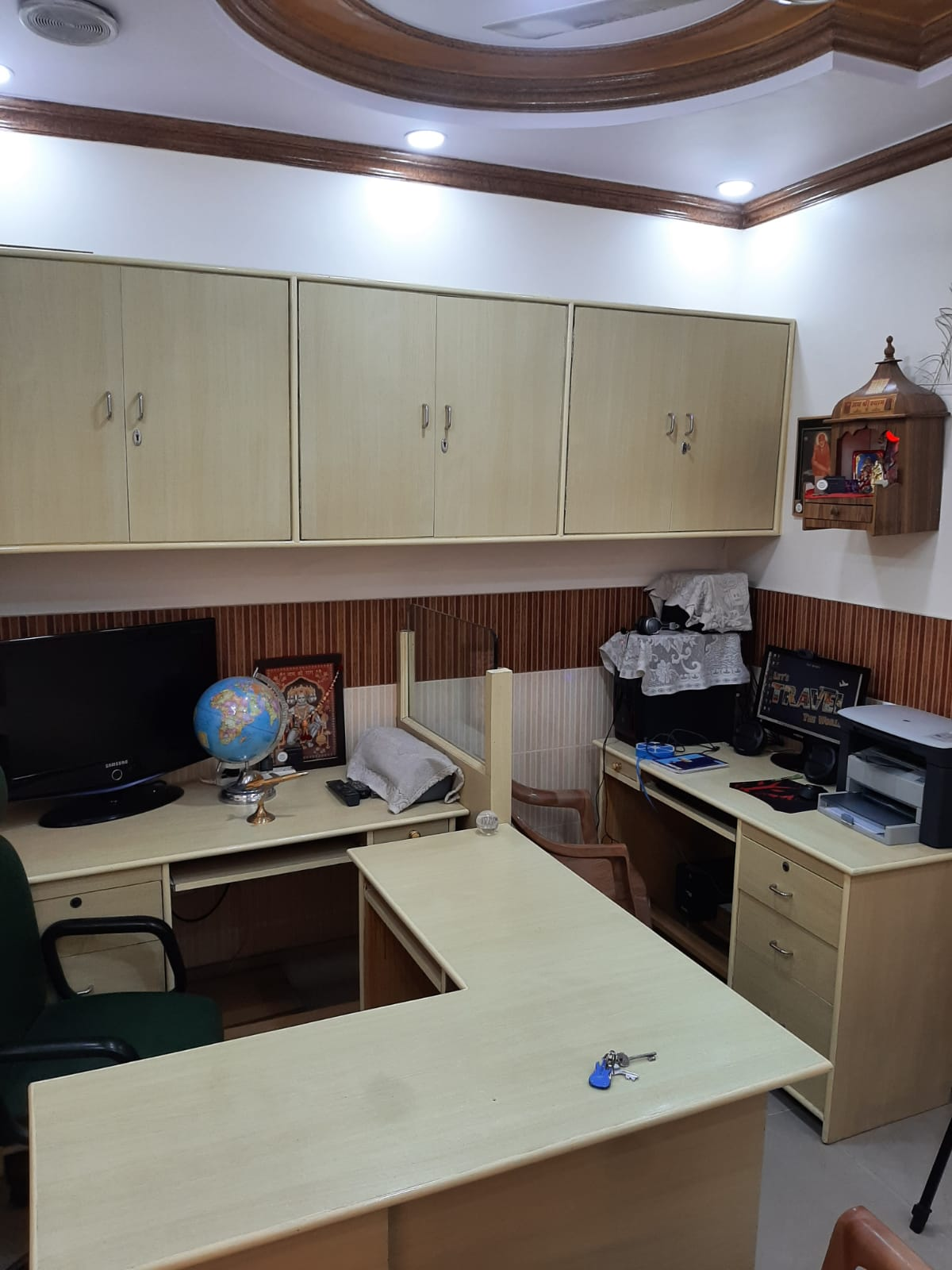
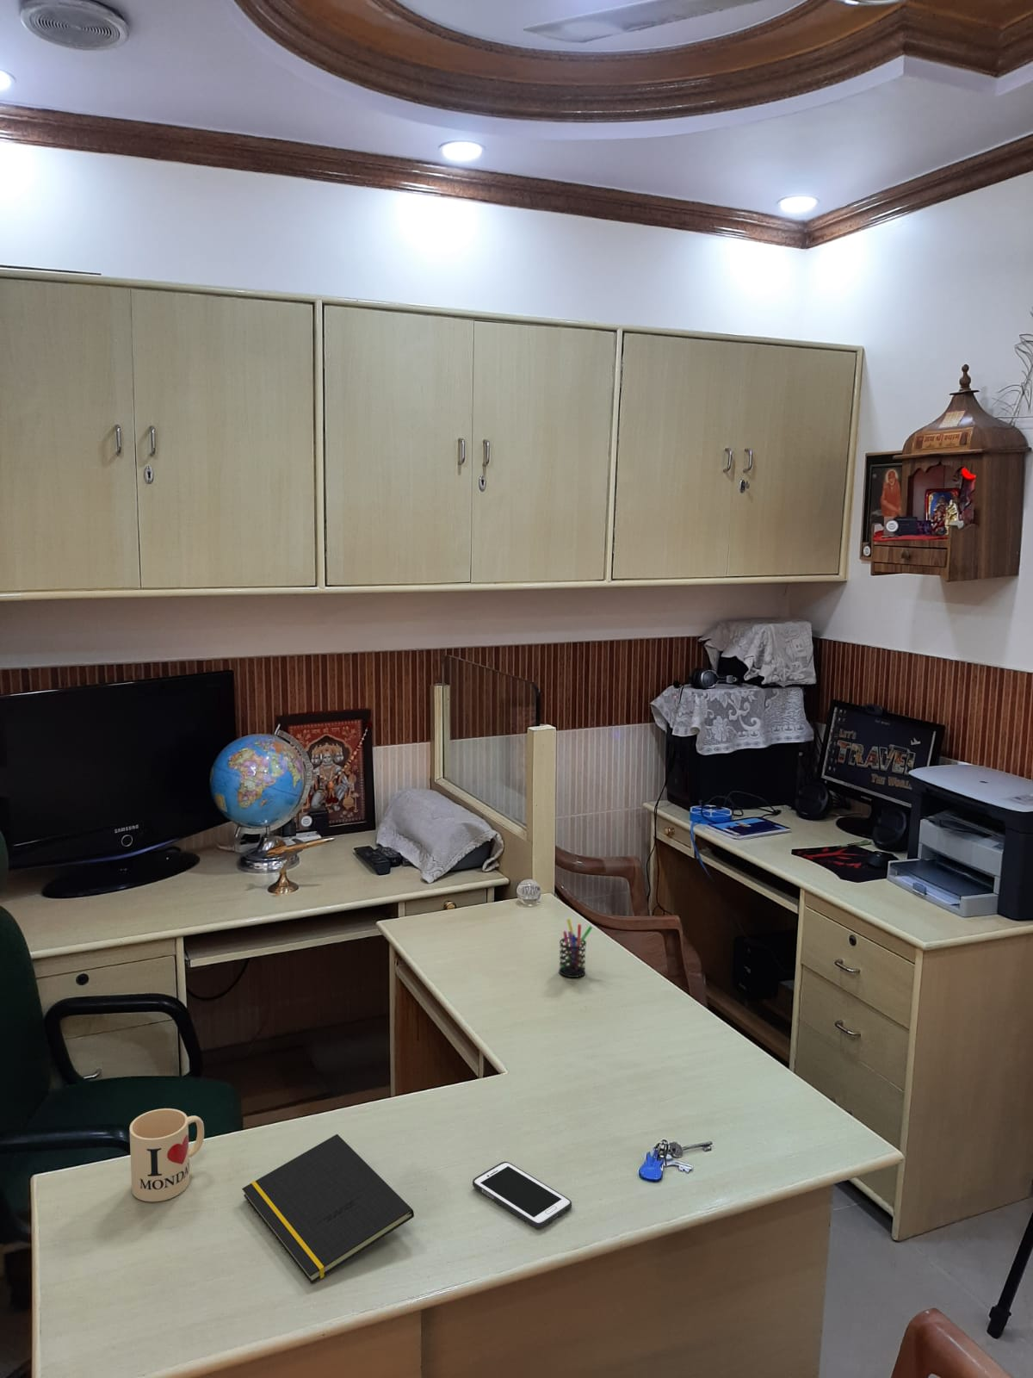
+ notepad [241,1134,415,1284]
+ mug [129,1108,205,1202]
+ cell phone [472,1161,573,1229]
+ pen holder [558,918,594,979]
